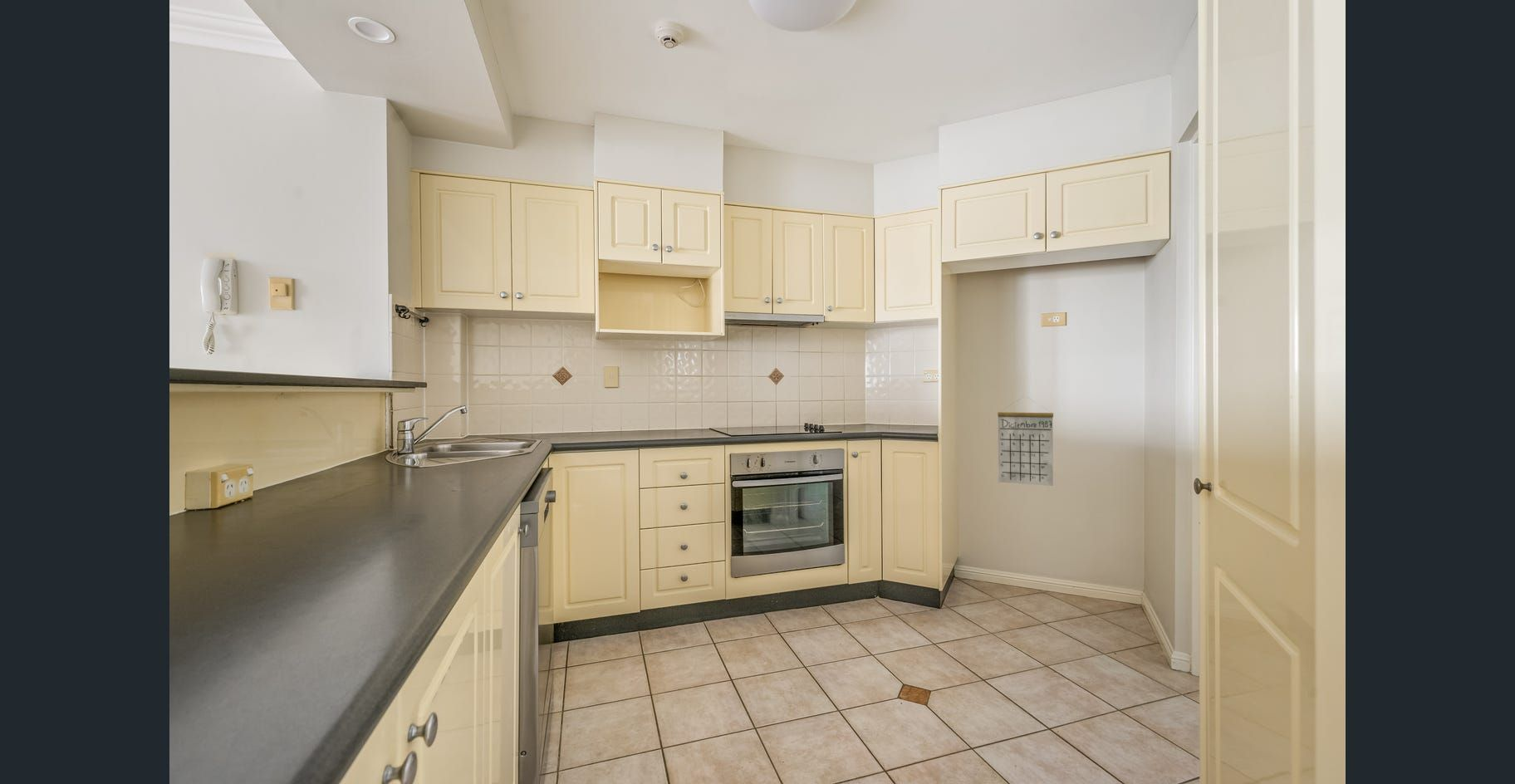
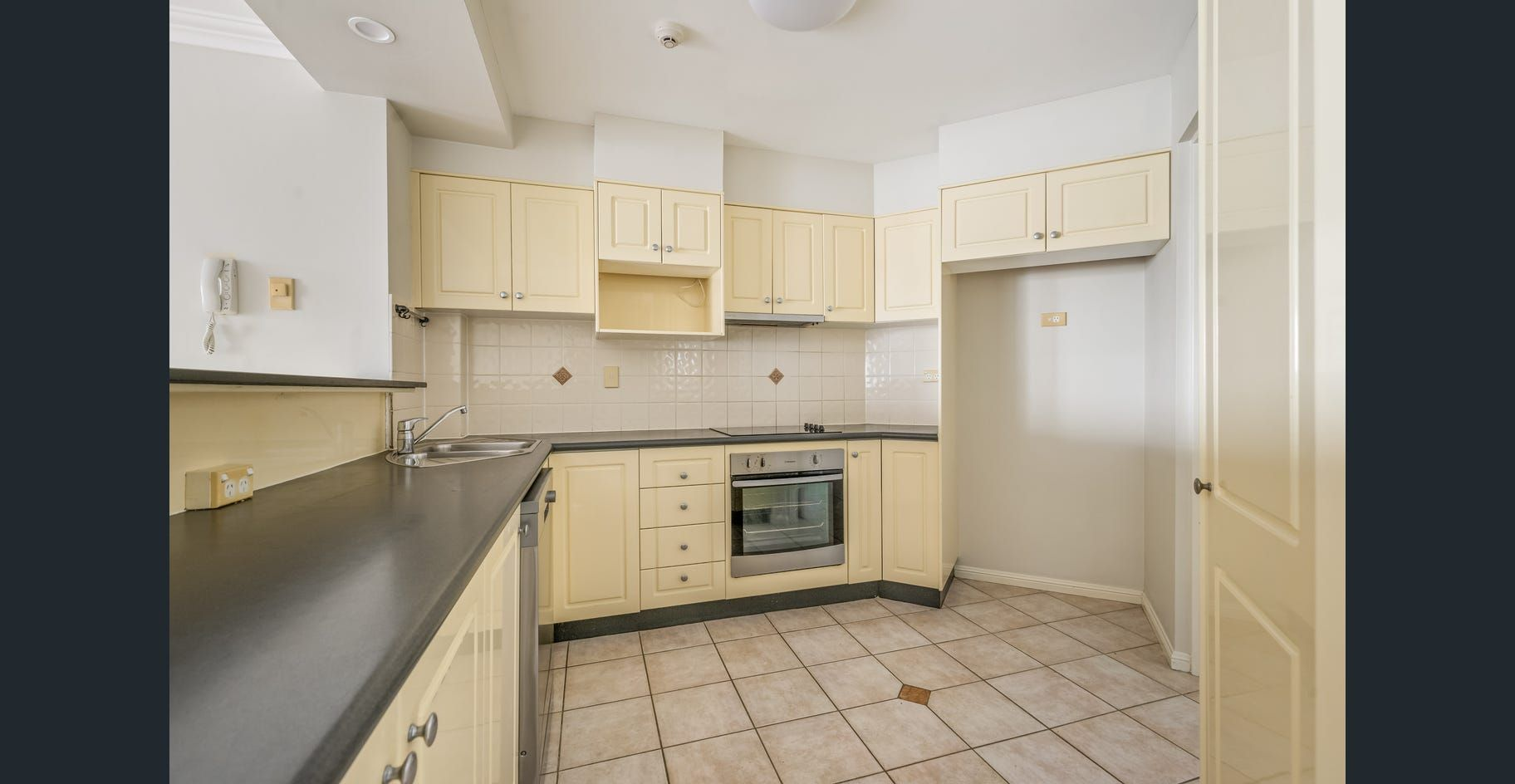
- calendar [997,397,1054,487]
